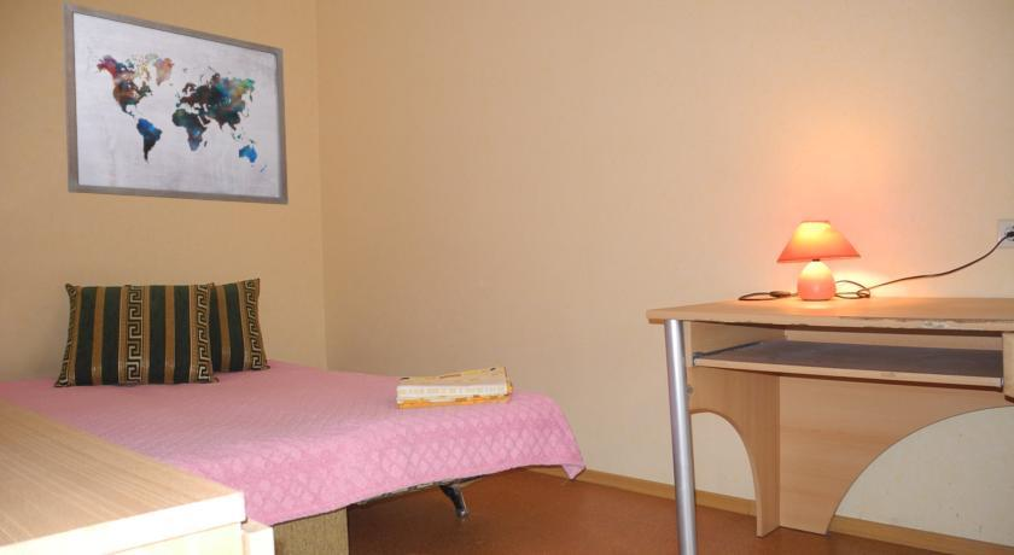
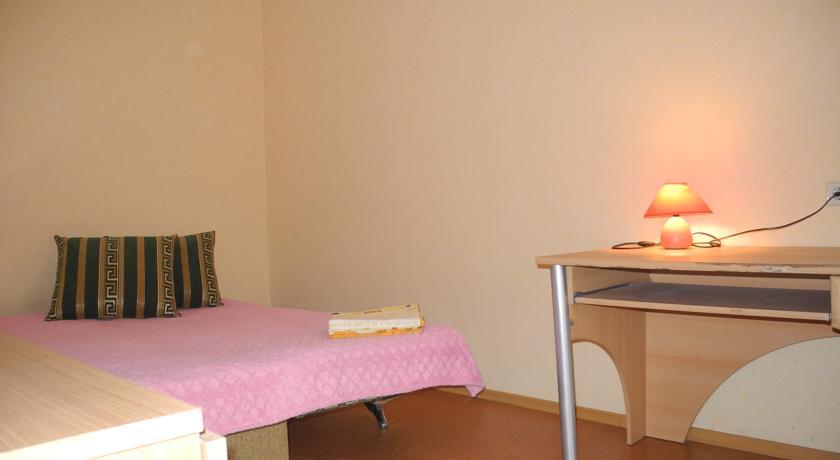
- wall art [62,1,290,206]
